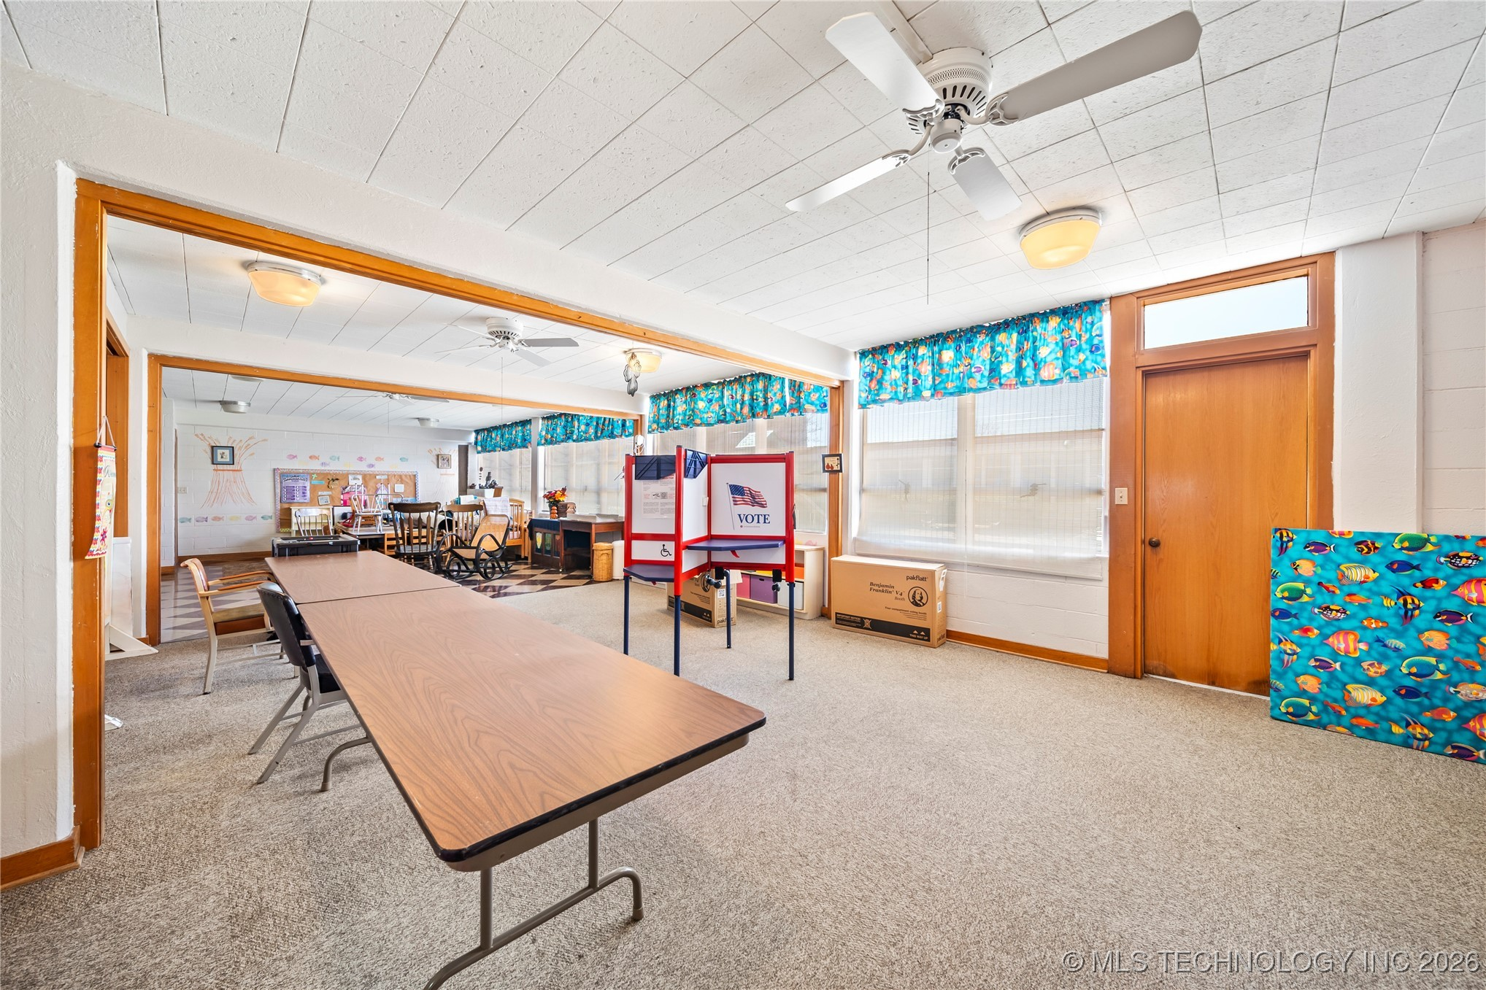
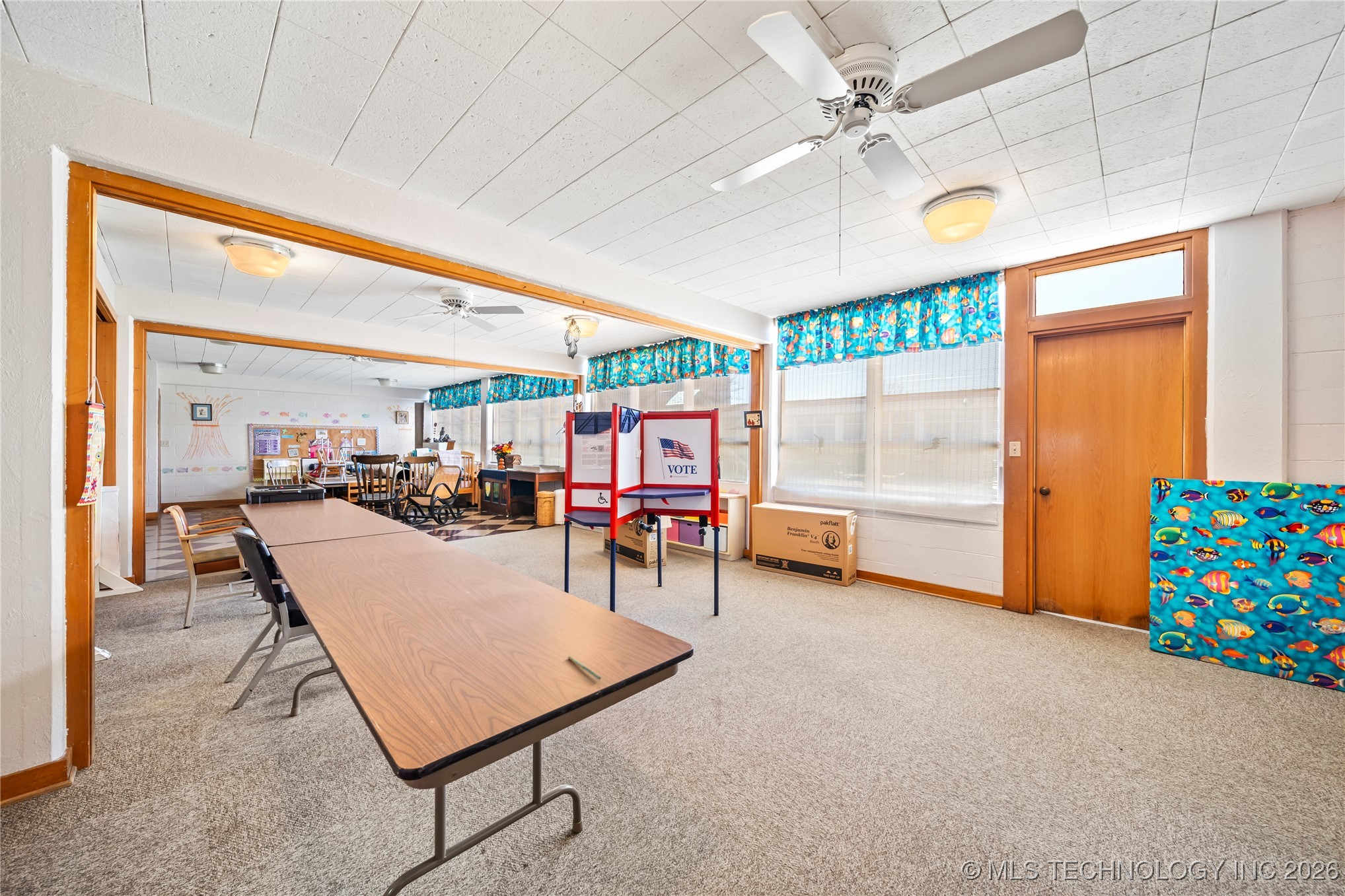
+ pen [567,656,602,681]
